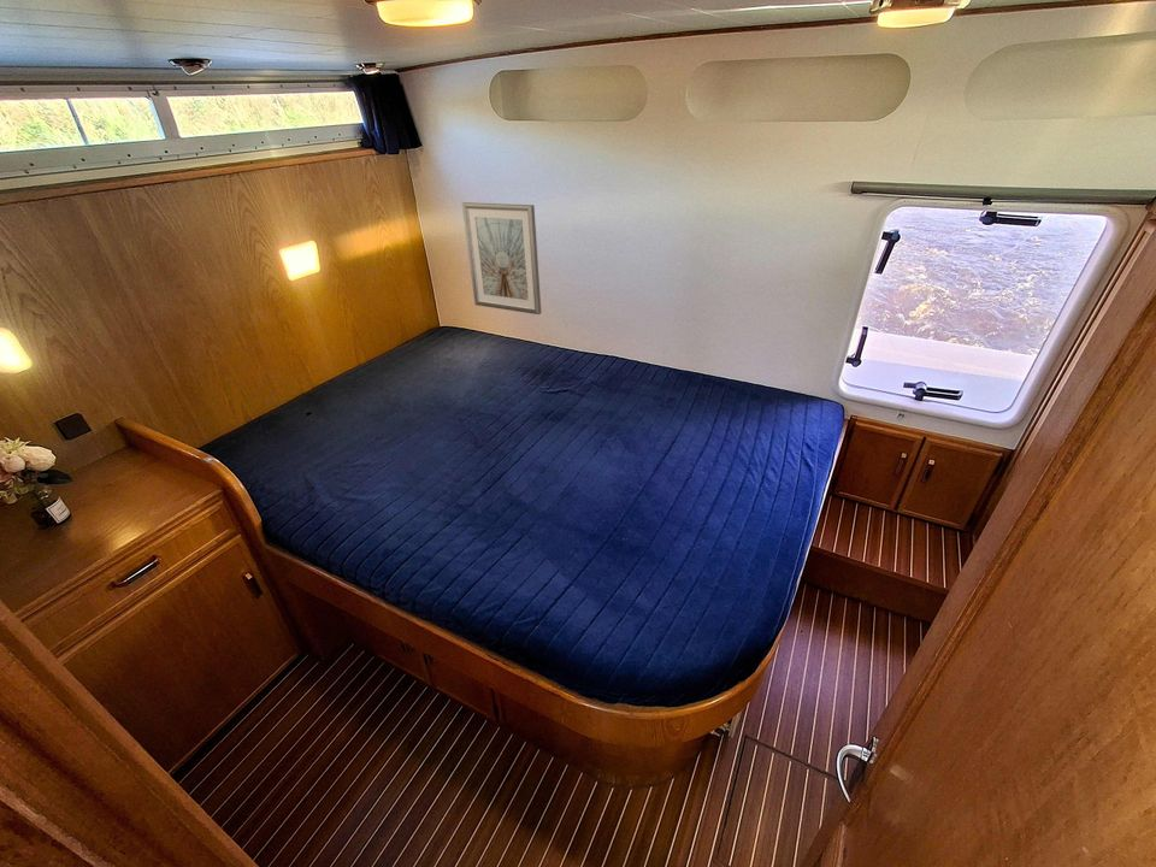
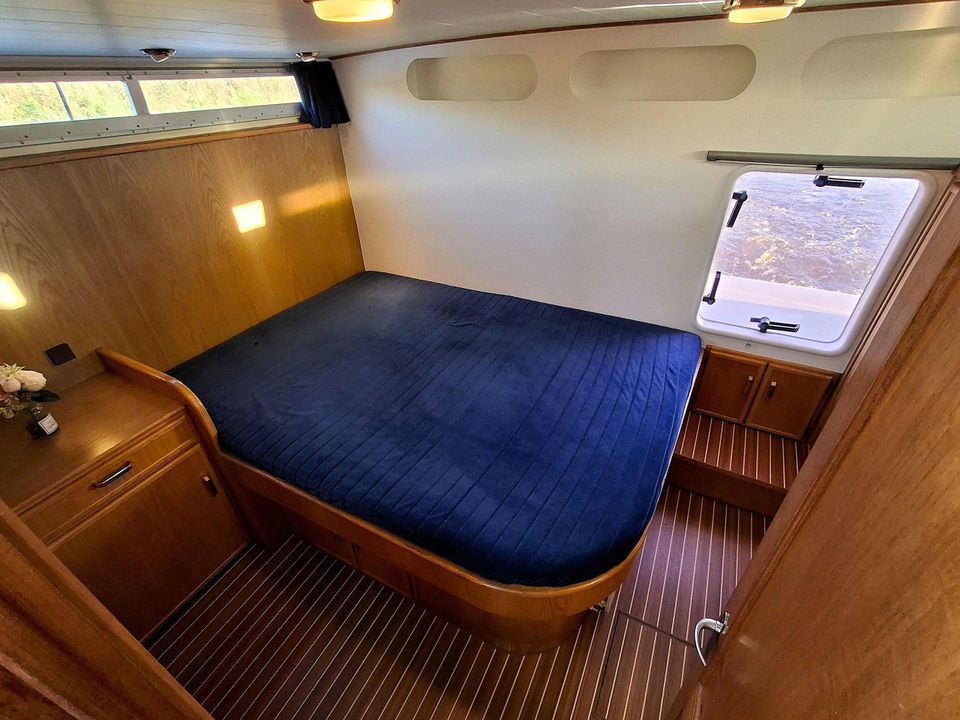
- picture frame [461,201,542,315]
